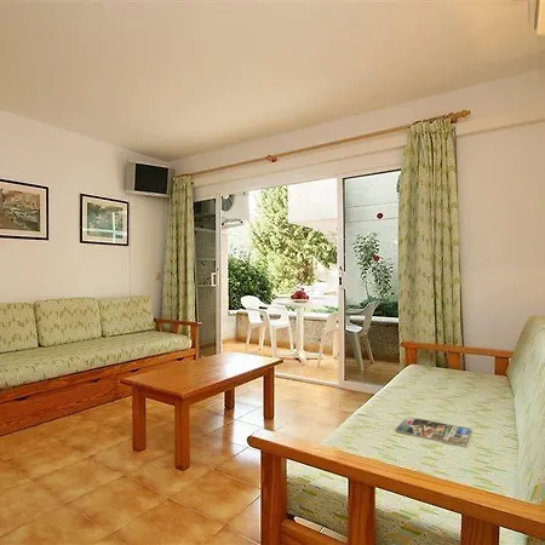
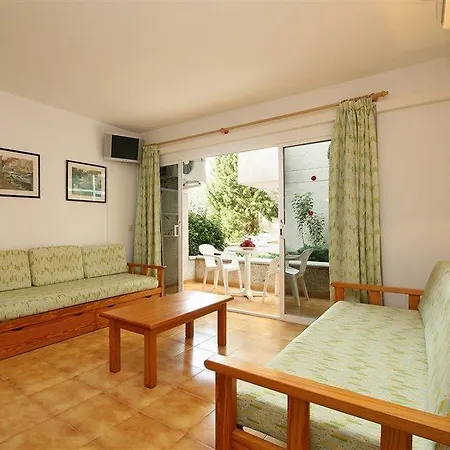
- magazine [394,415,472,447]
